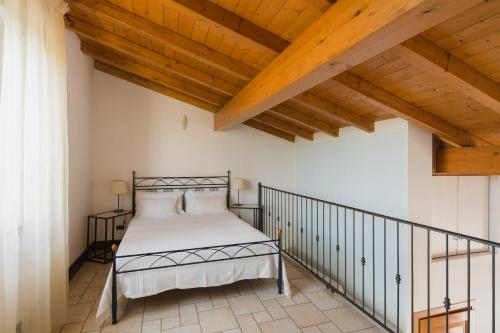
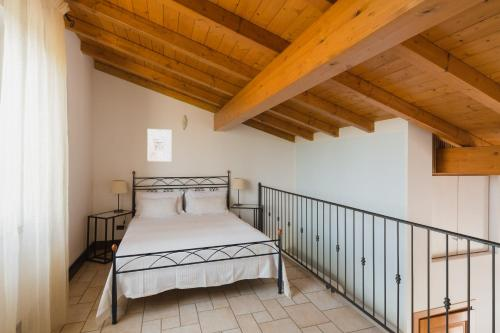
+ wall art [146,128,172,162]
